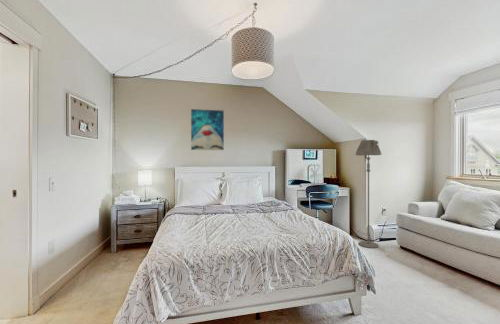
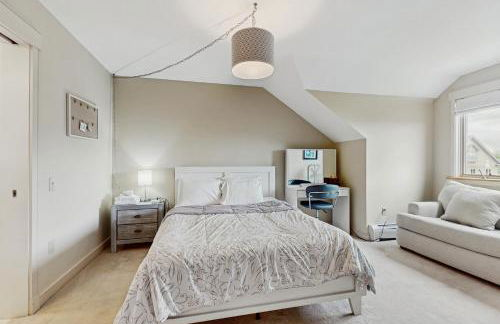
- floor lamp [355,139,382,249]
- wall art [190,108,225,151]
